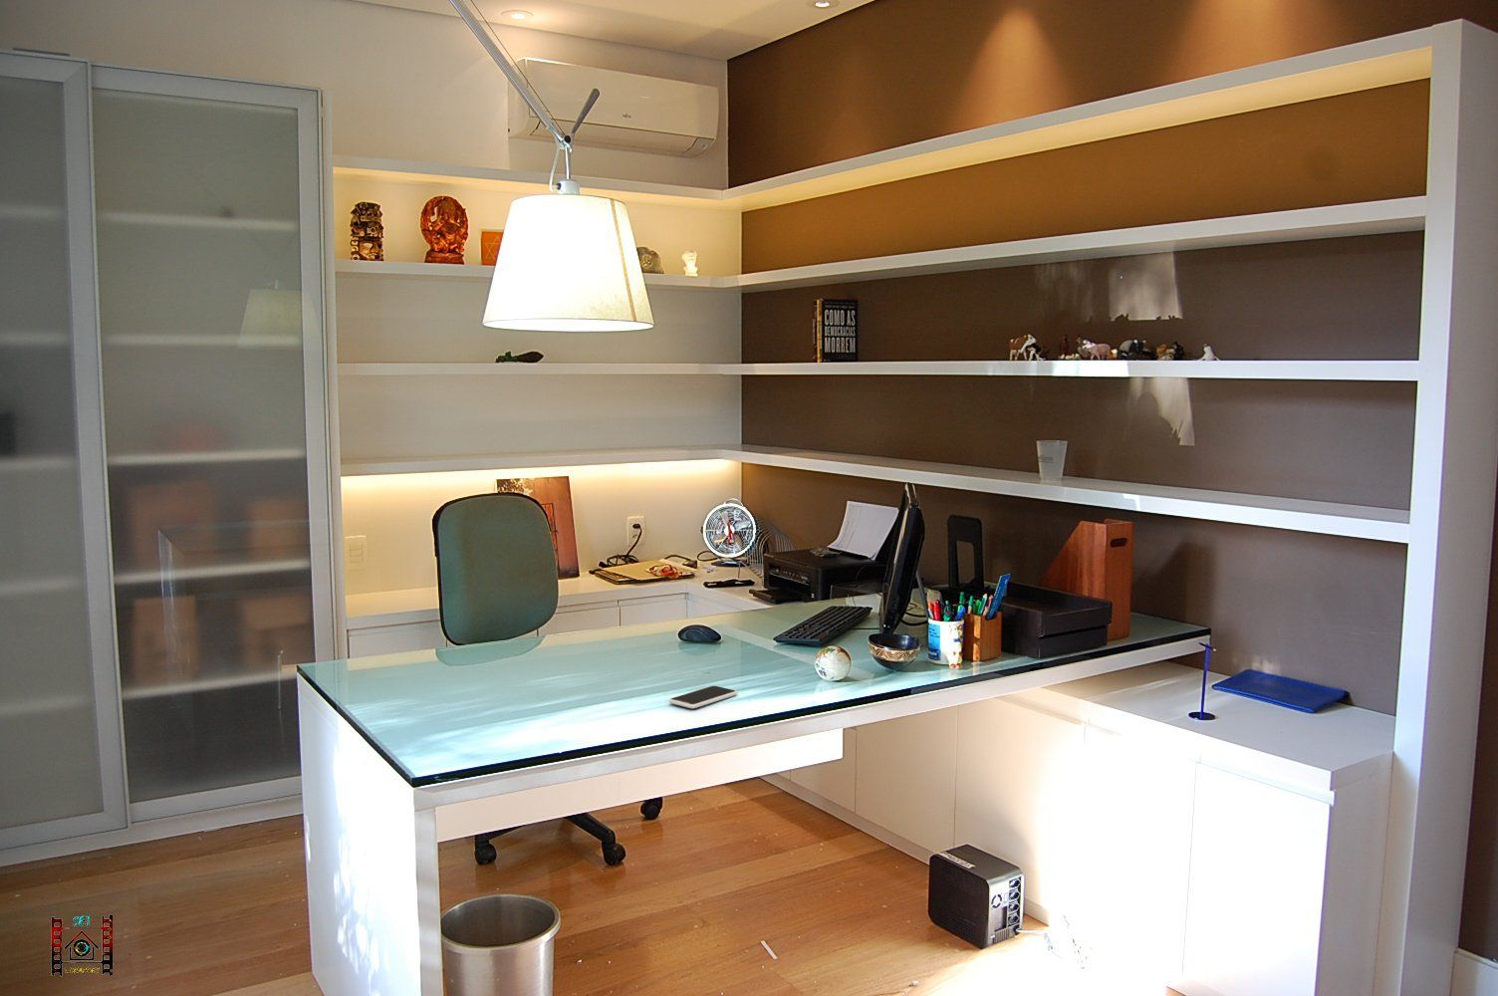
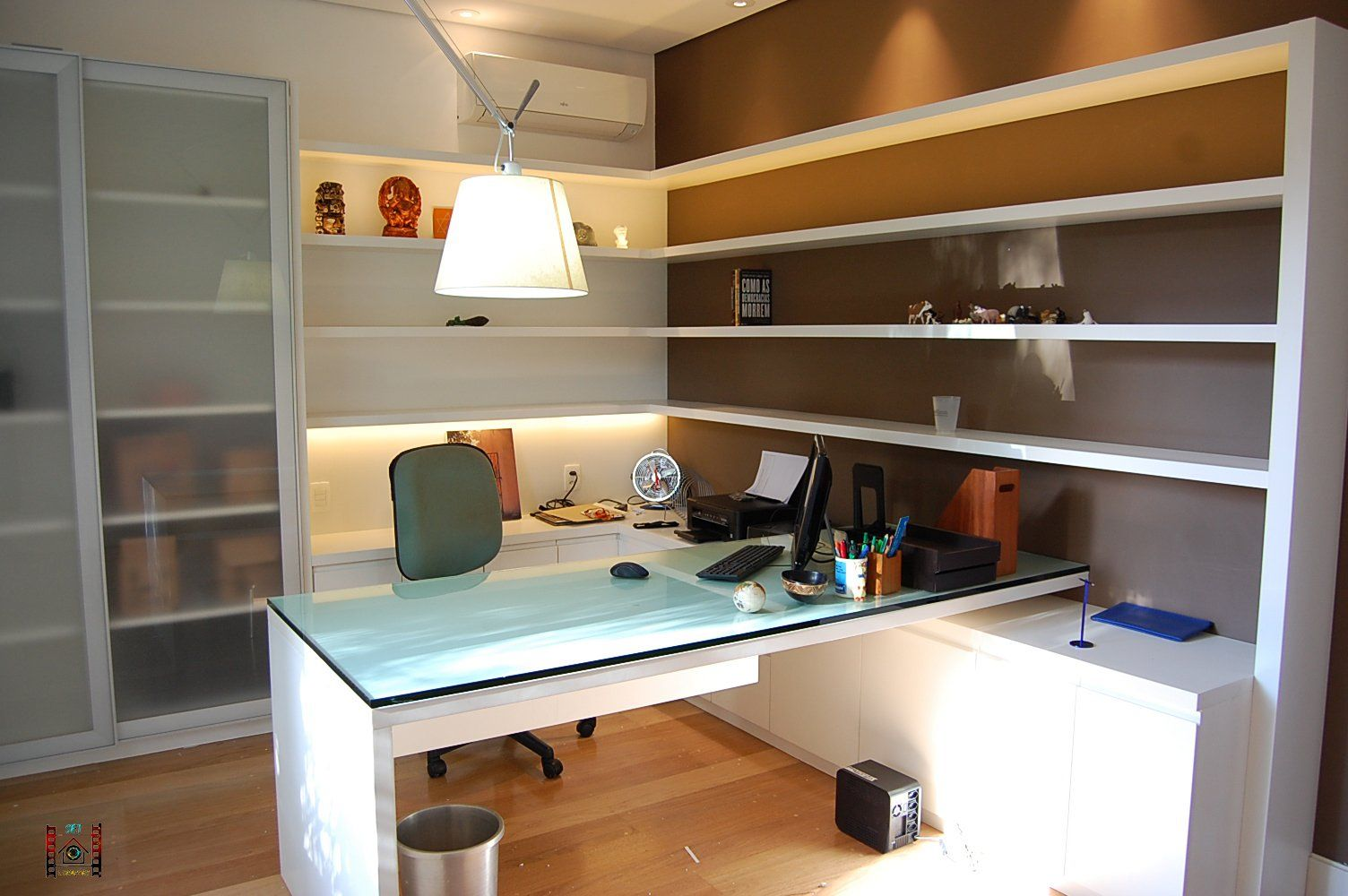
- smartphone [668,685,738,709]
